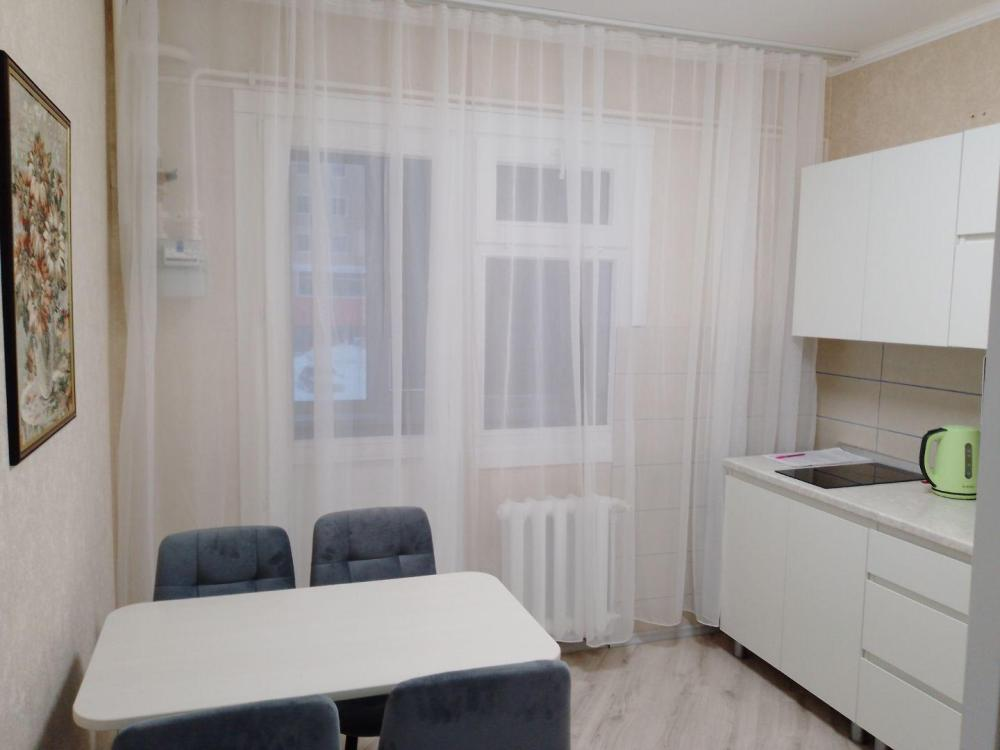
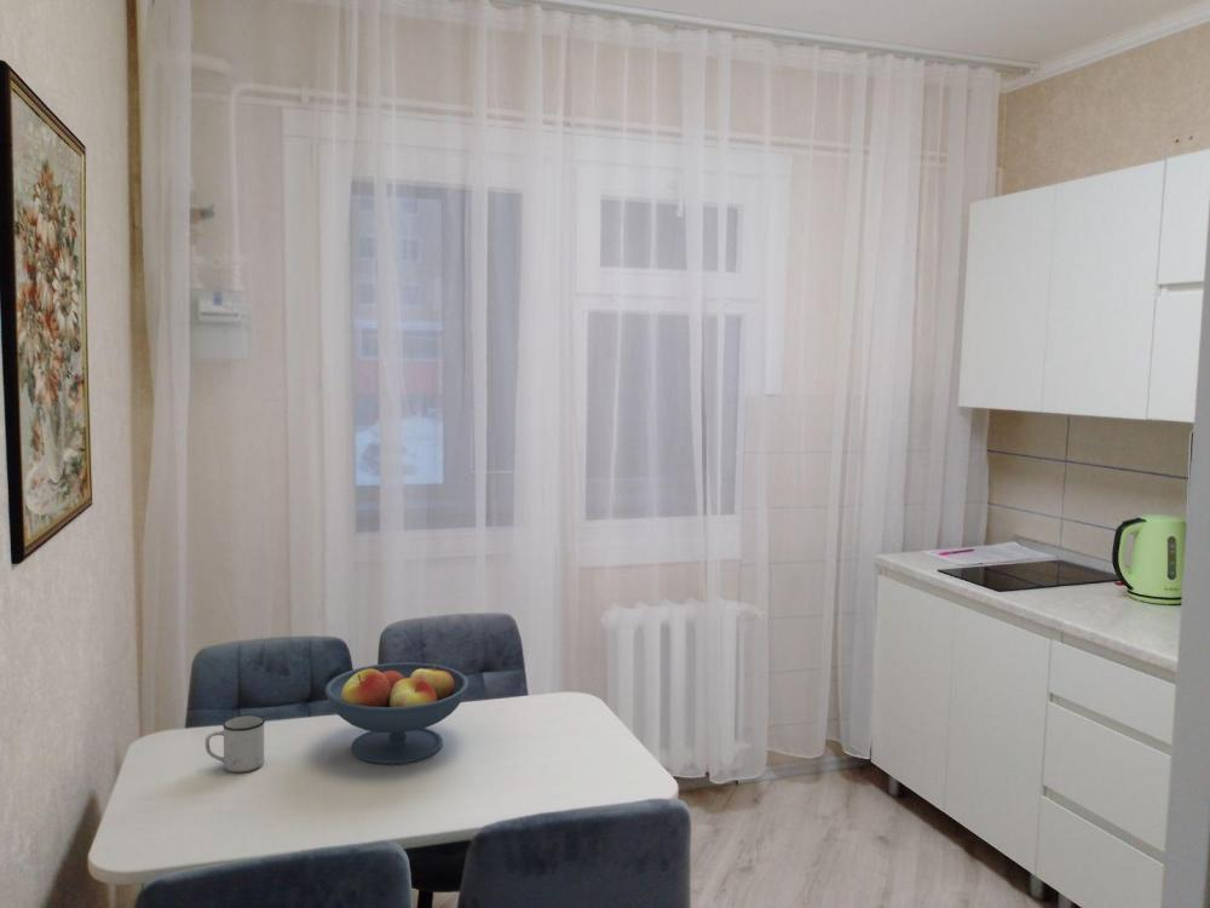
+ fruit bowl [324,661,469,765]
+ mug [204,713,266,774]
